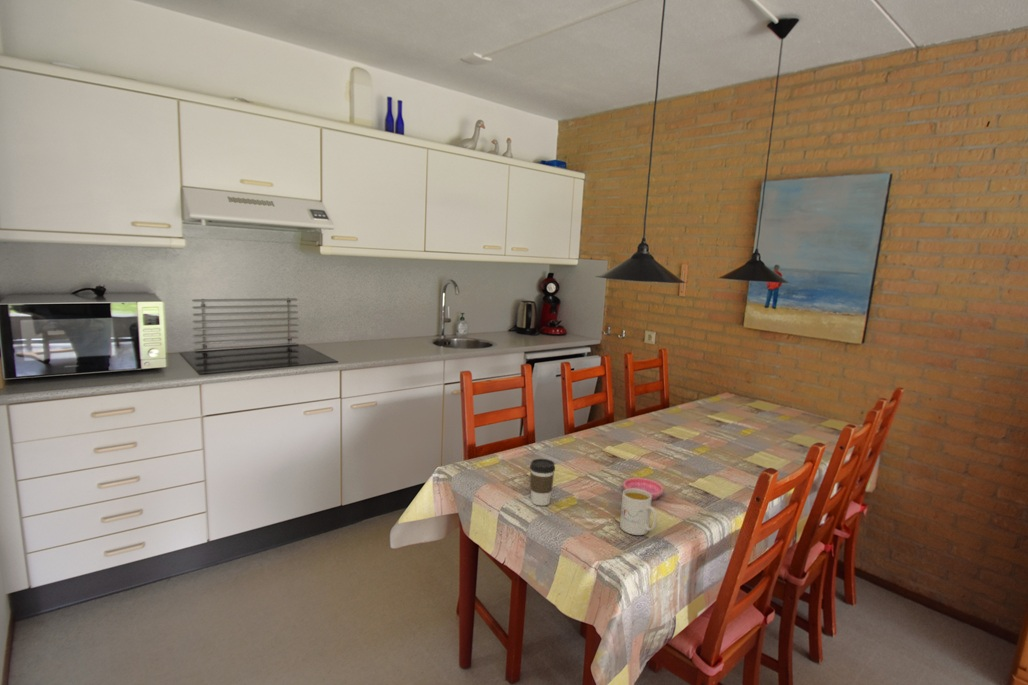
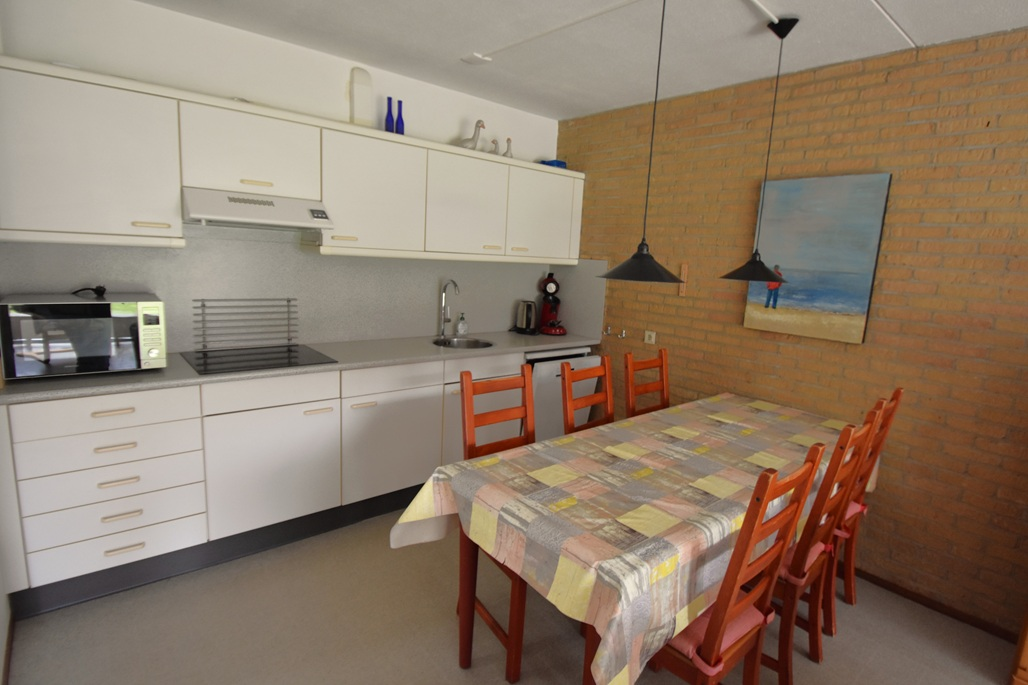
- mug [619,488,658,536]
- saucer [622,477,665,501]
- coffee cup [529,458,556,507]
